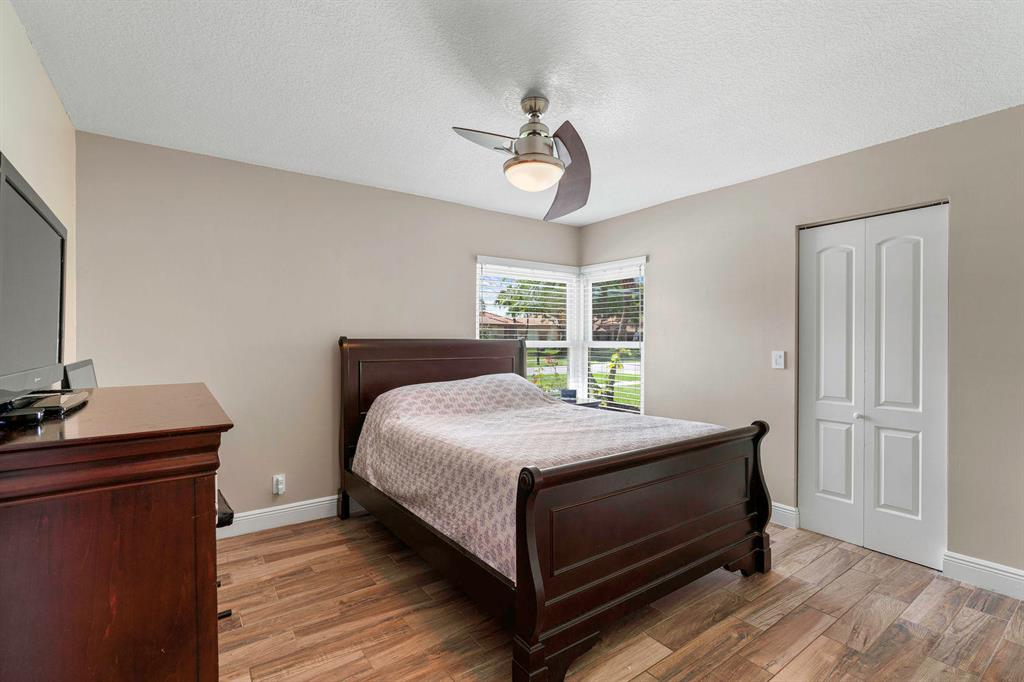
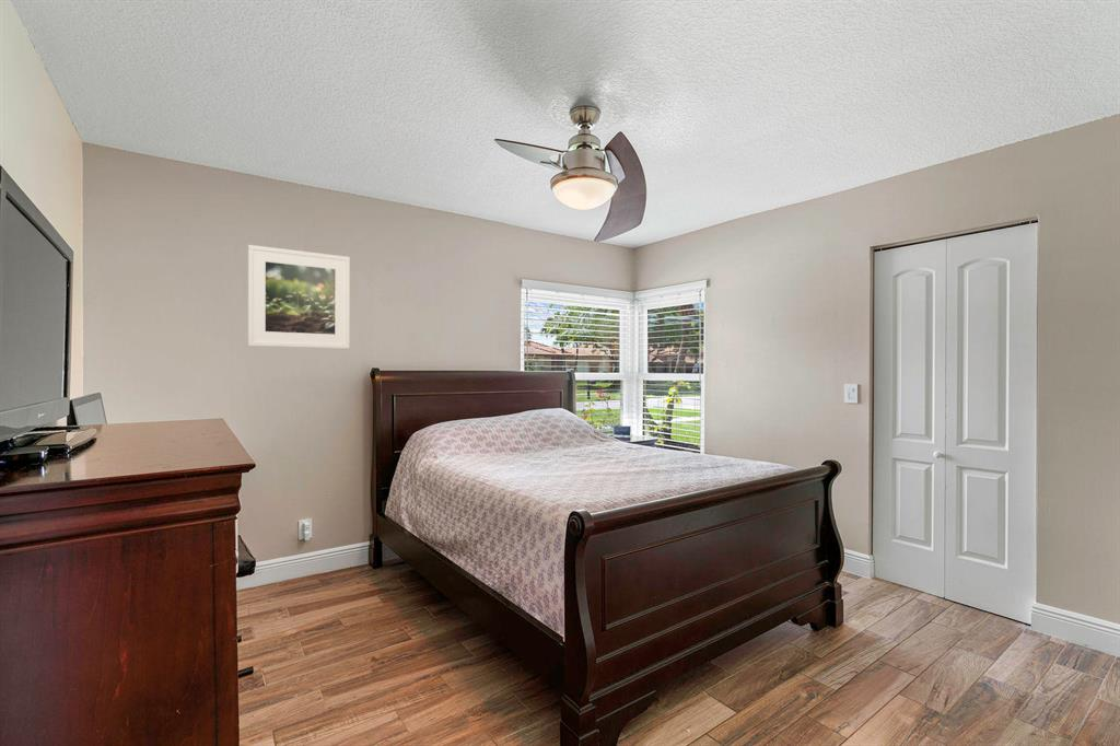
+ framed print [247,244,351,350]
